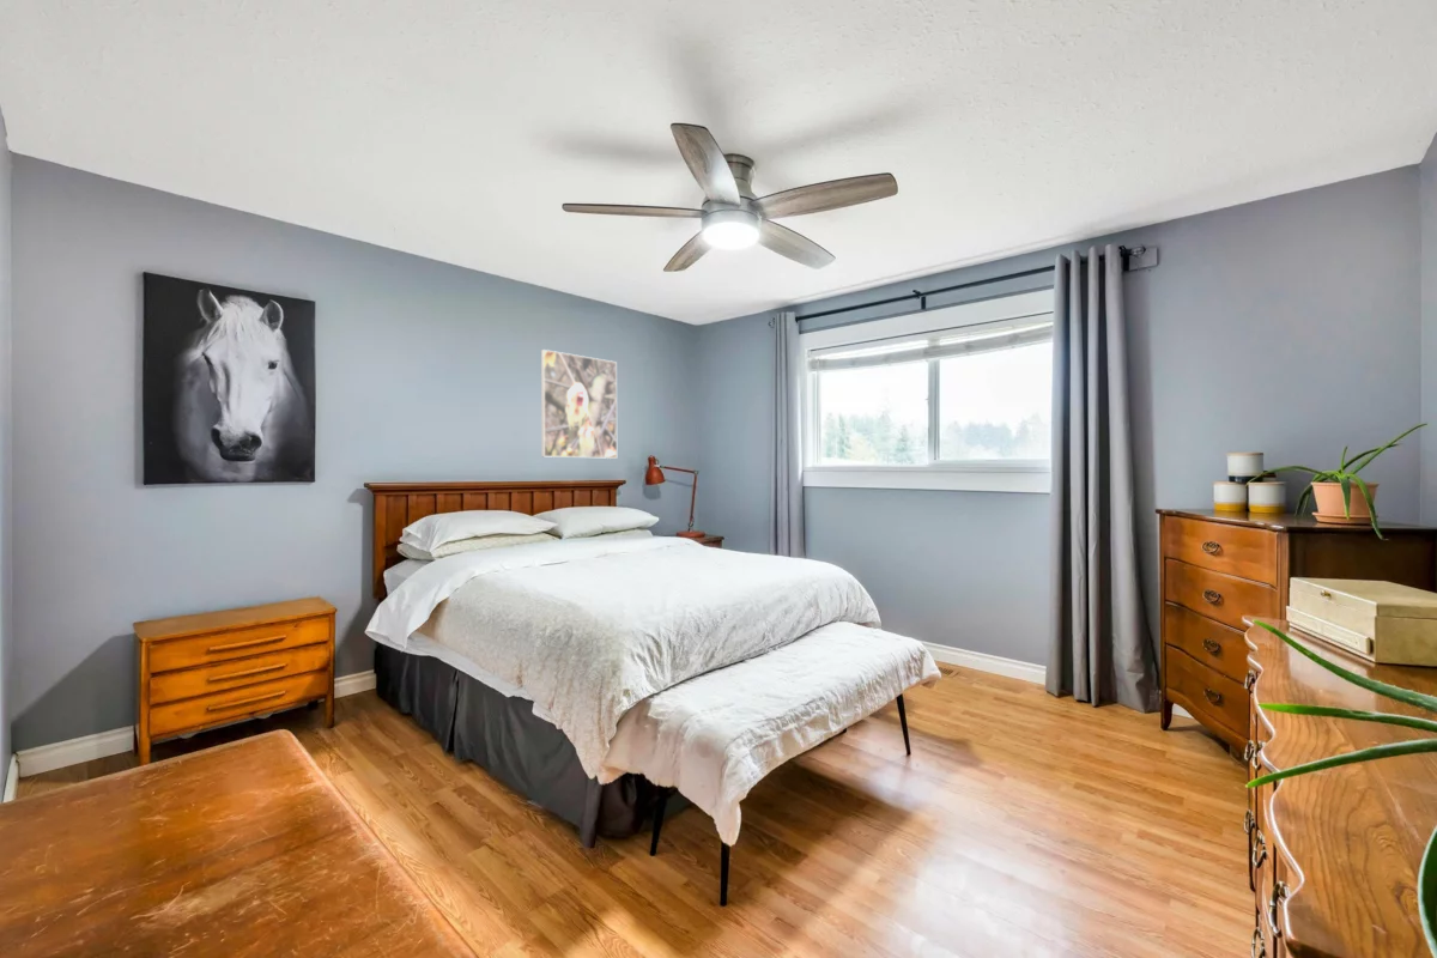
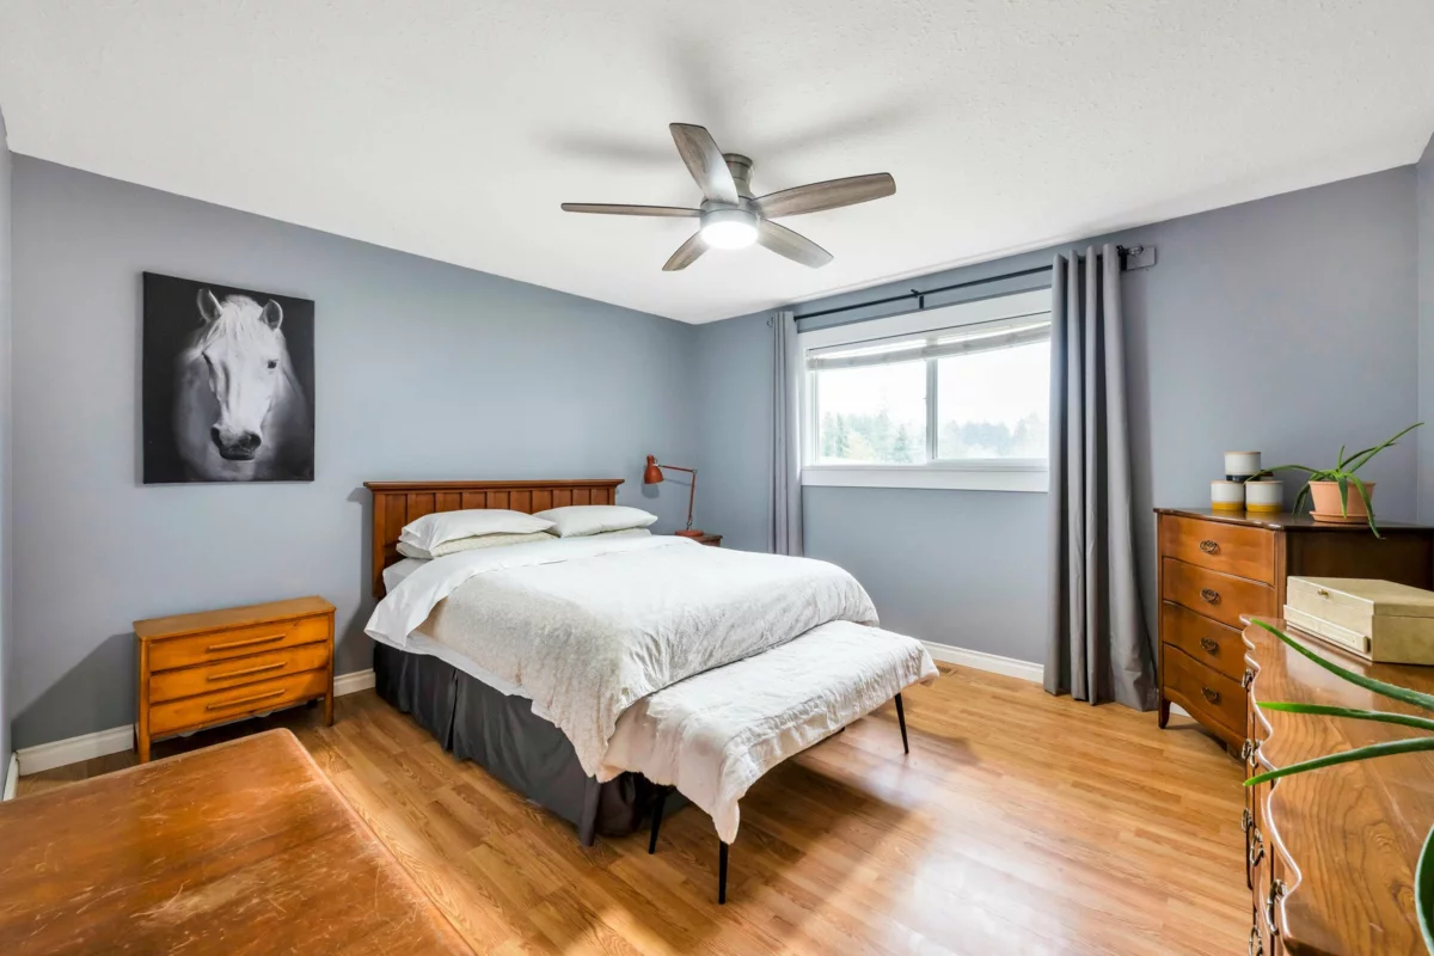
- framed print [540,348,618,460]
